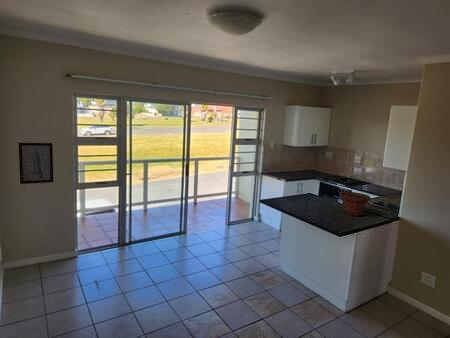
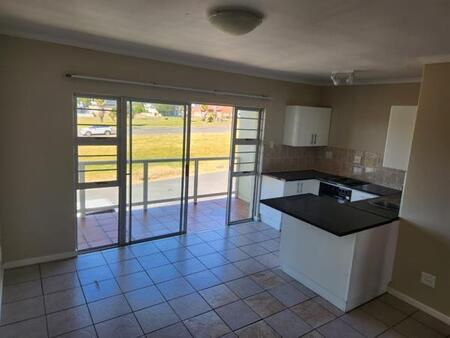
- plant pot [339,191,372,217]
- wall art [17,142,54,185]
